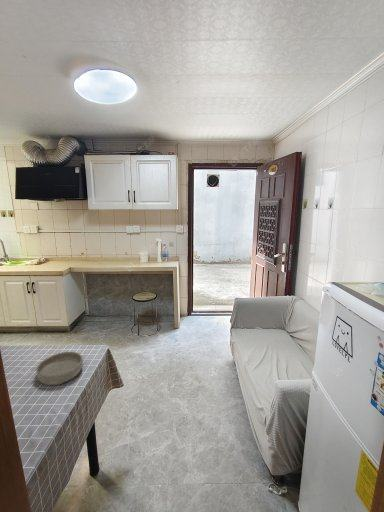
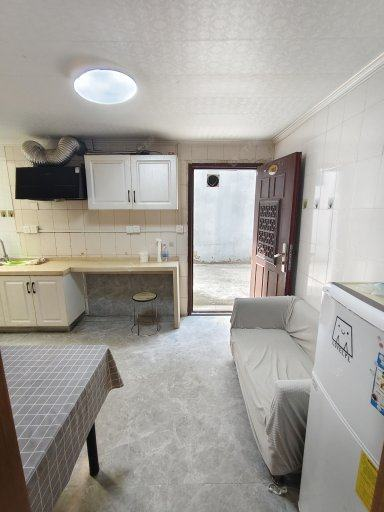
- bowl [35,351,84,386]
